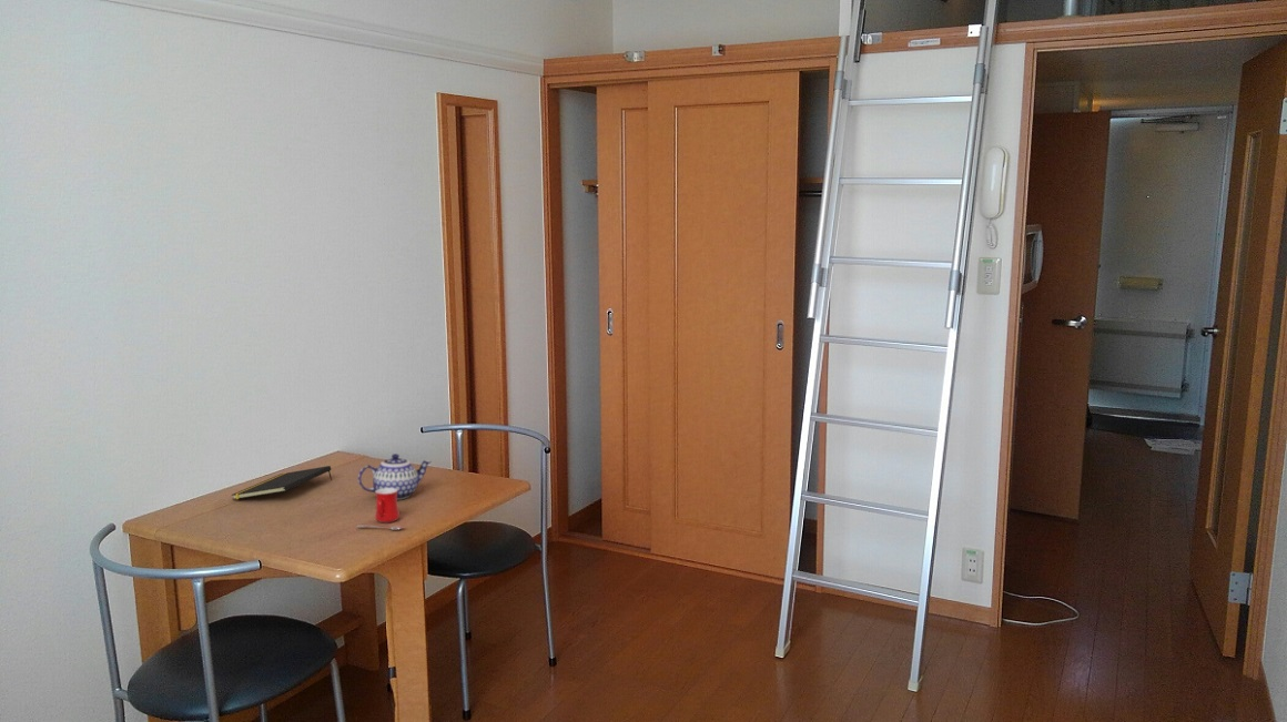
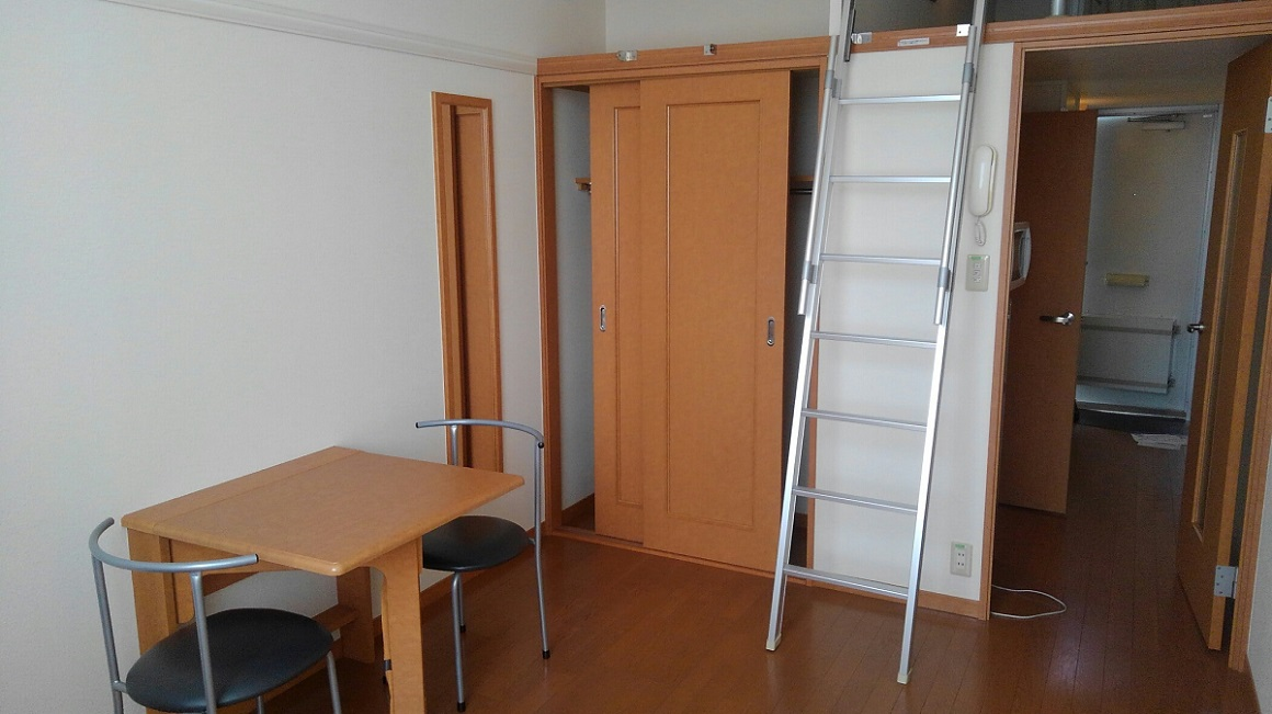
- teapot [357,452,433,501]
- notepad [231,465,333,500]
- mug [355,488,405,531]
